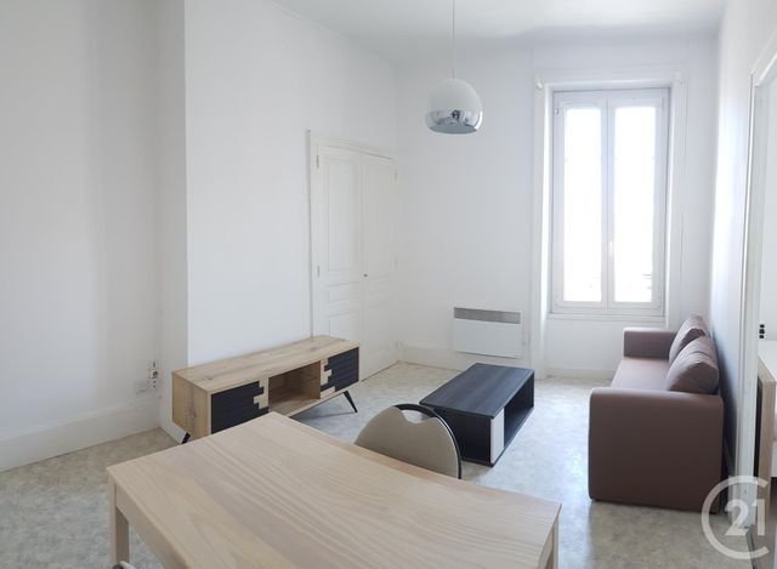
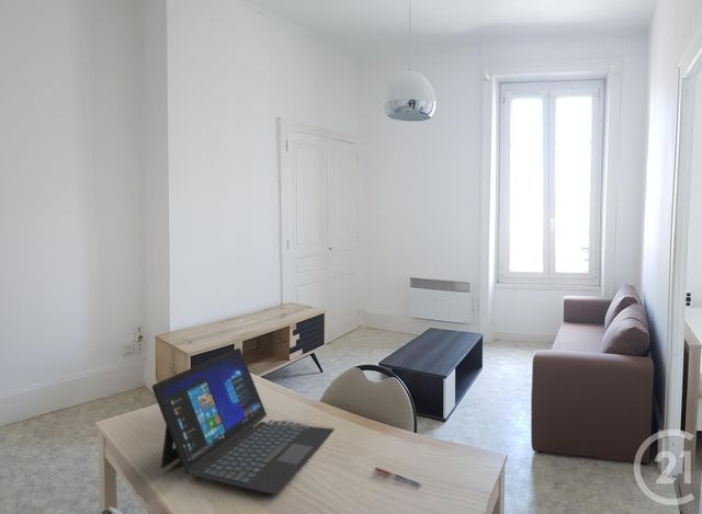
+ pen [373,467,423,487]
+ laptop [151,347,335,495]
